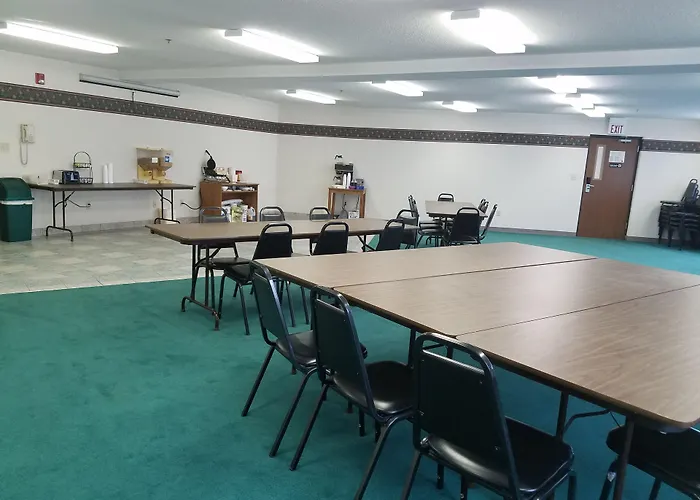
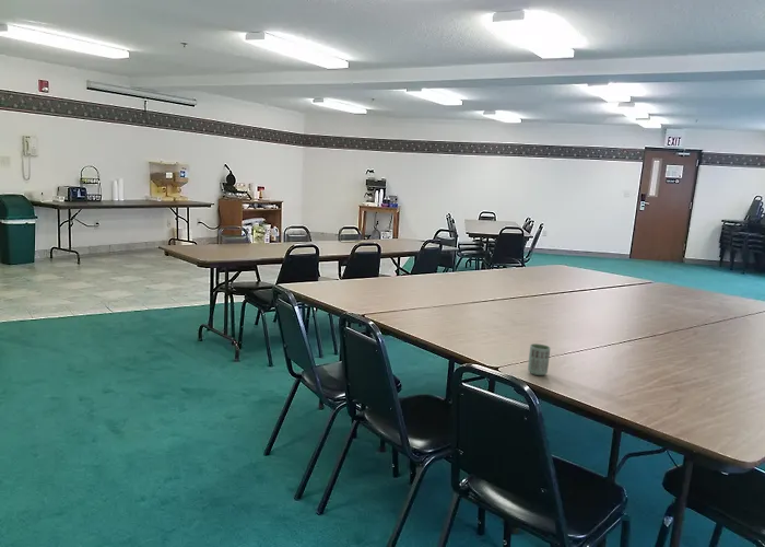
+ cup [527,342,552,376]
